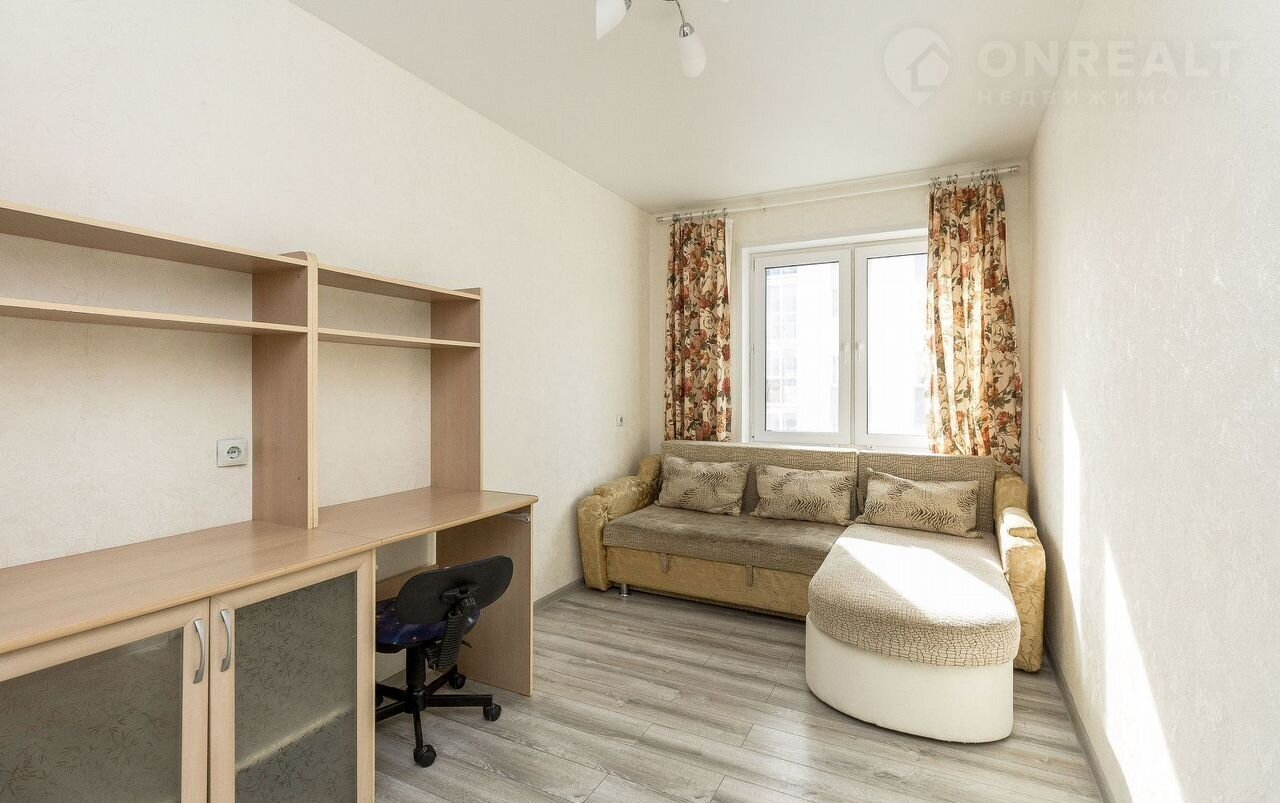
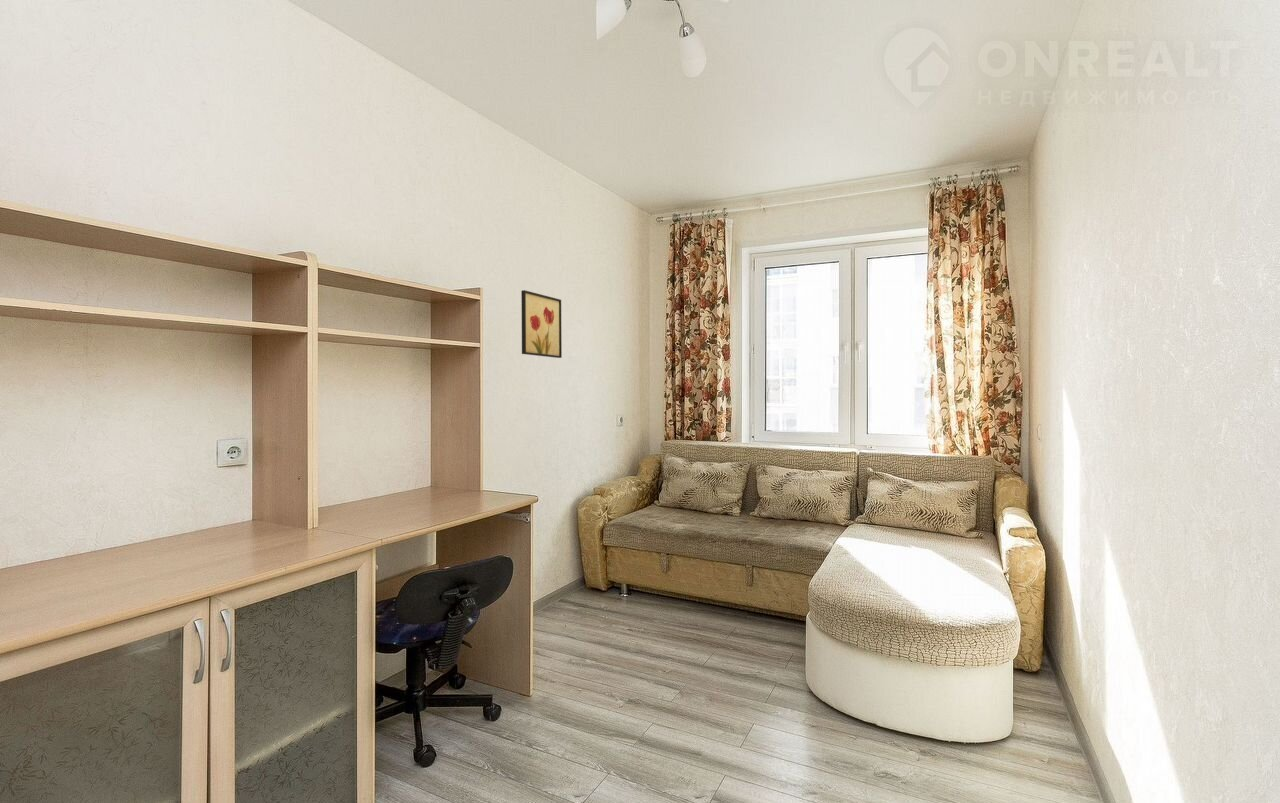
+ wall art [520,289,563,359]
